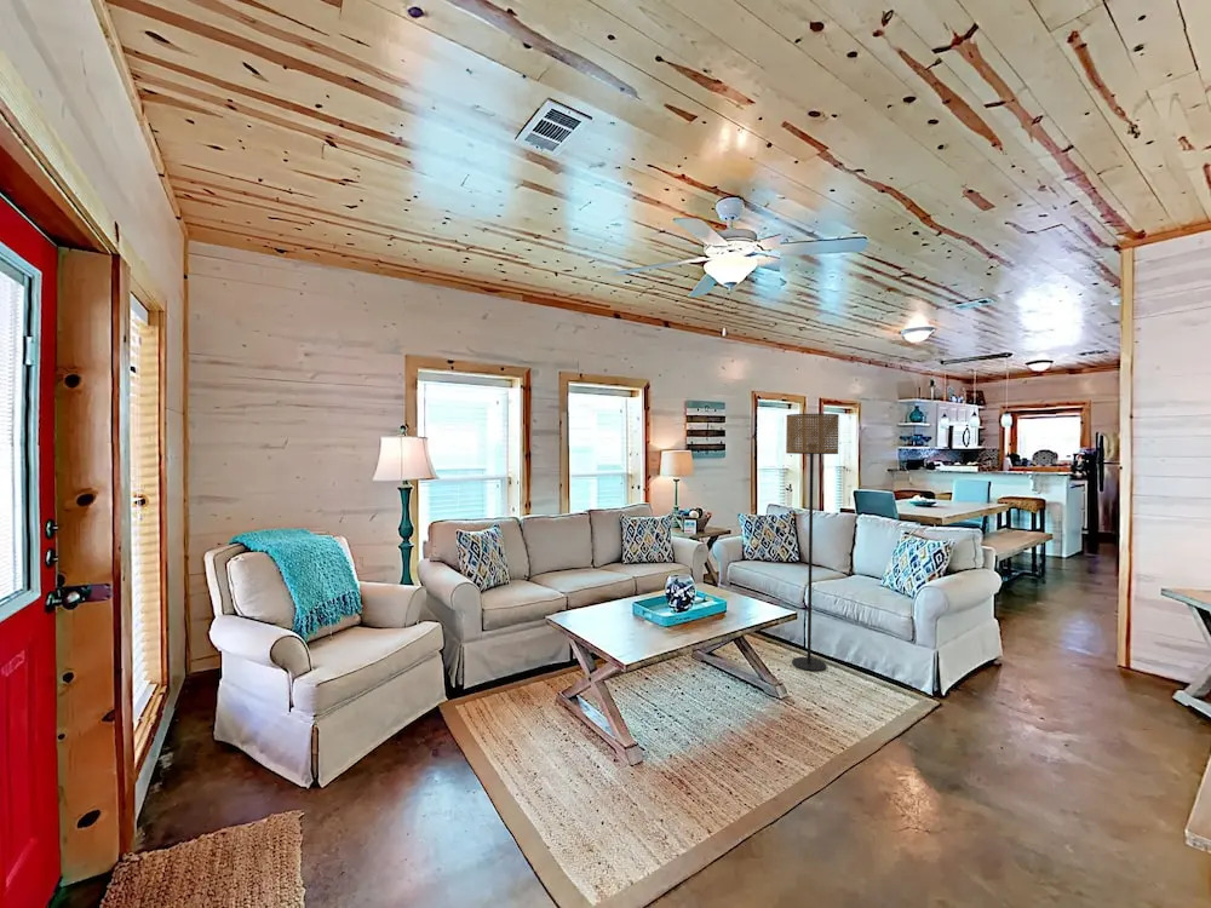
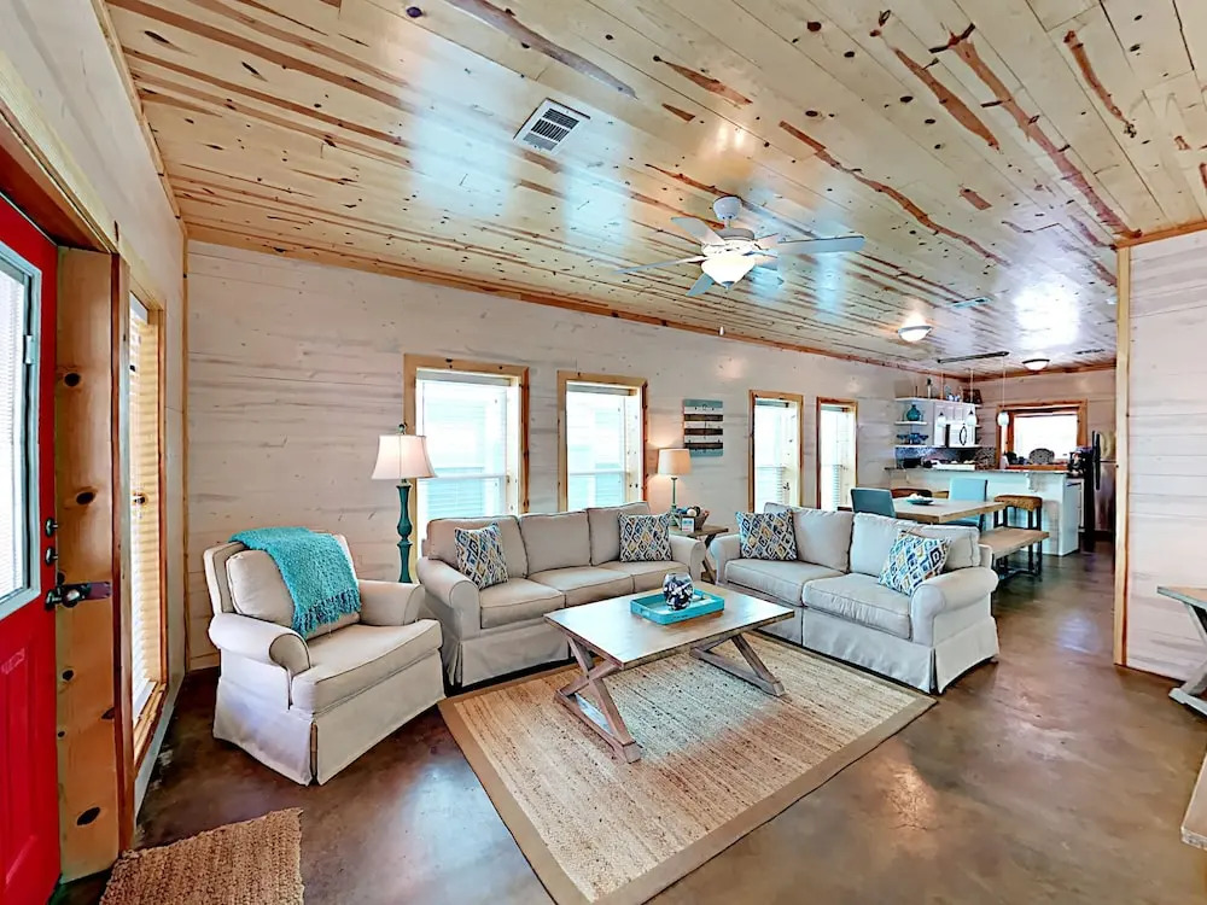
- floor lamp [785,413,840,672]
